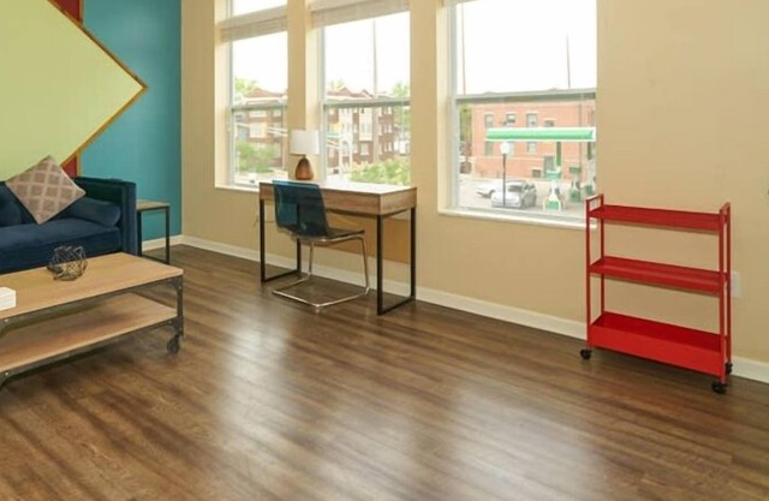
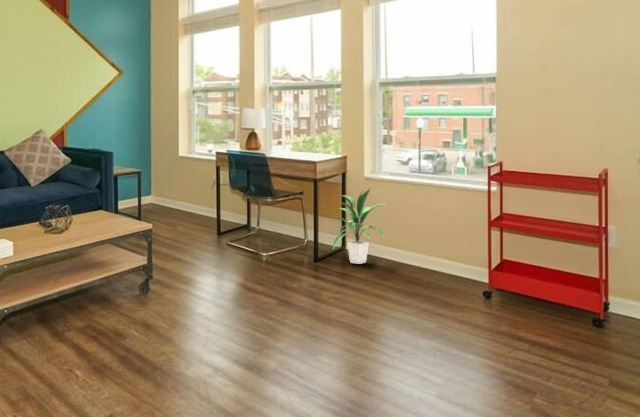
+ indoor plant [332,186,386,265]
